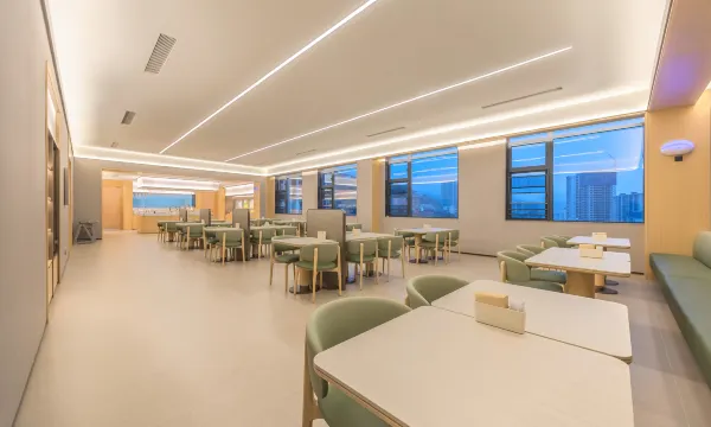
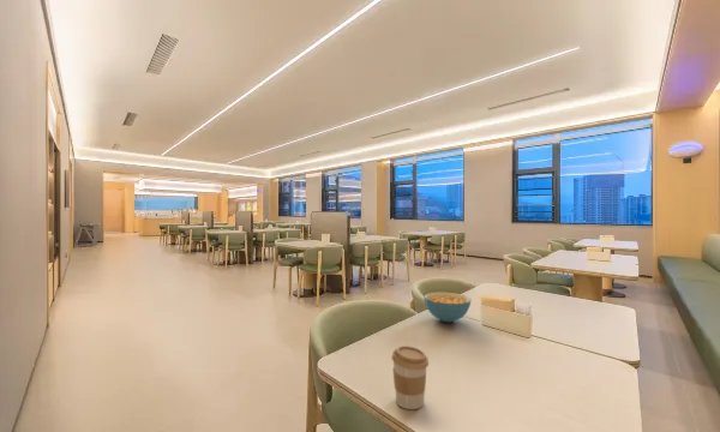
+ cereal bowl [422,292,473,323]
+ coffee cup [391,344,430,410]
